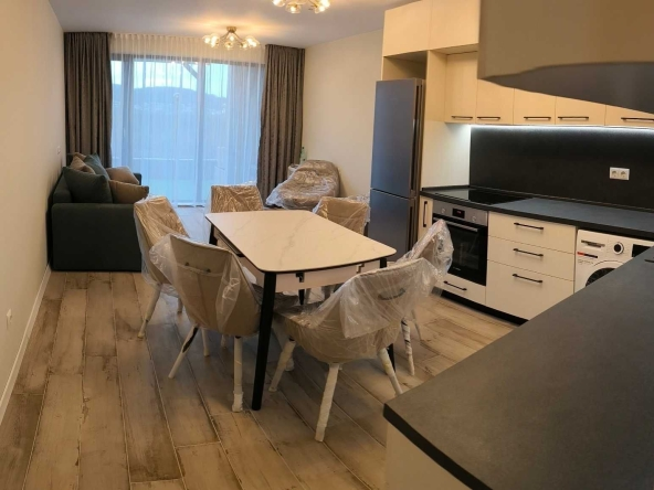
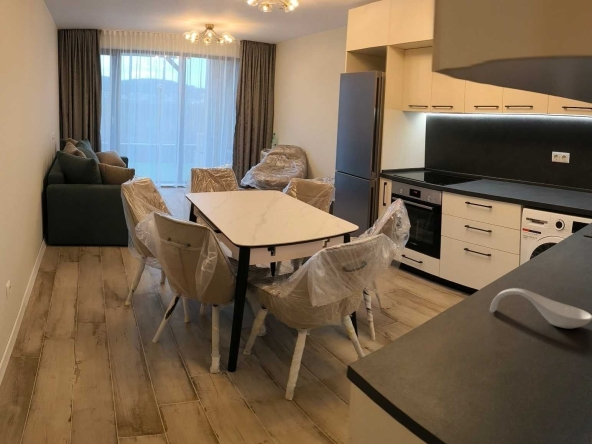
+ spoon rest [489,287,592,329]
